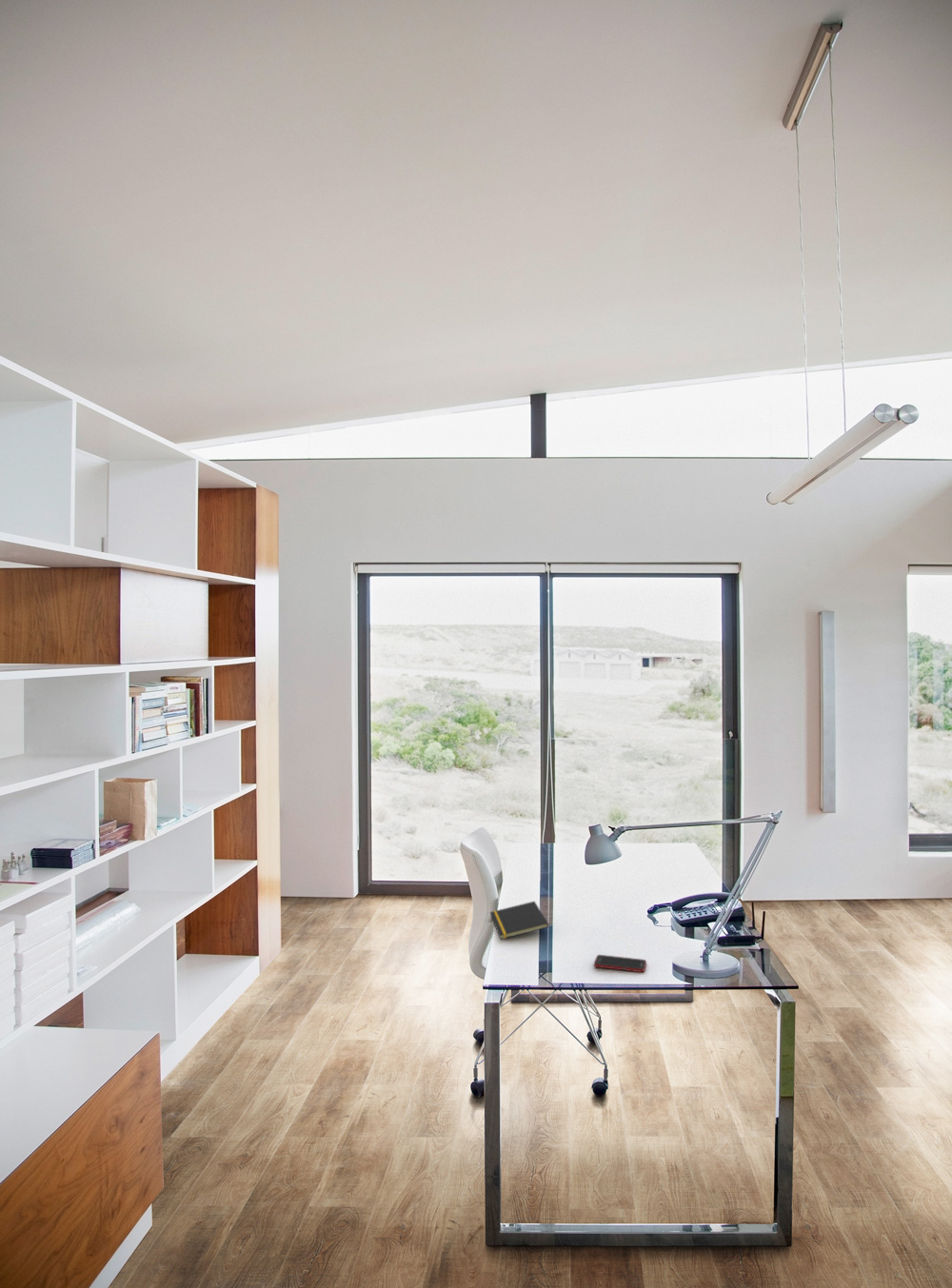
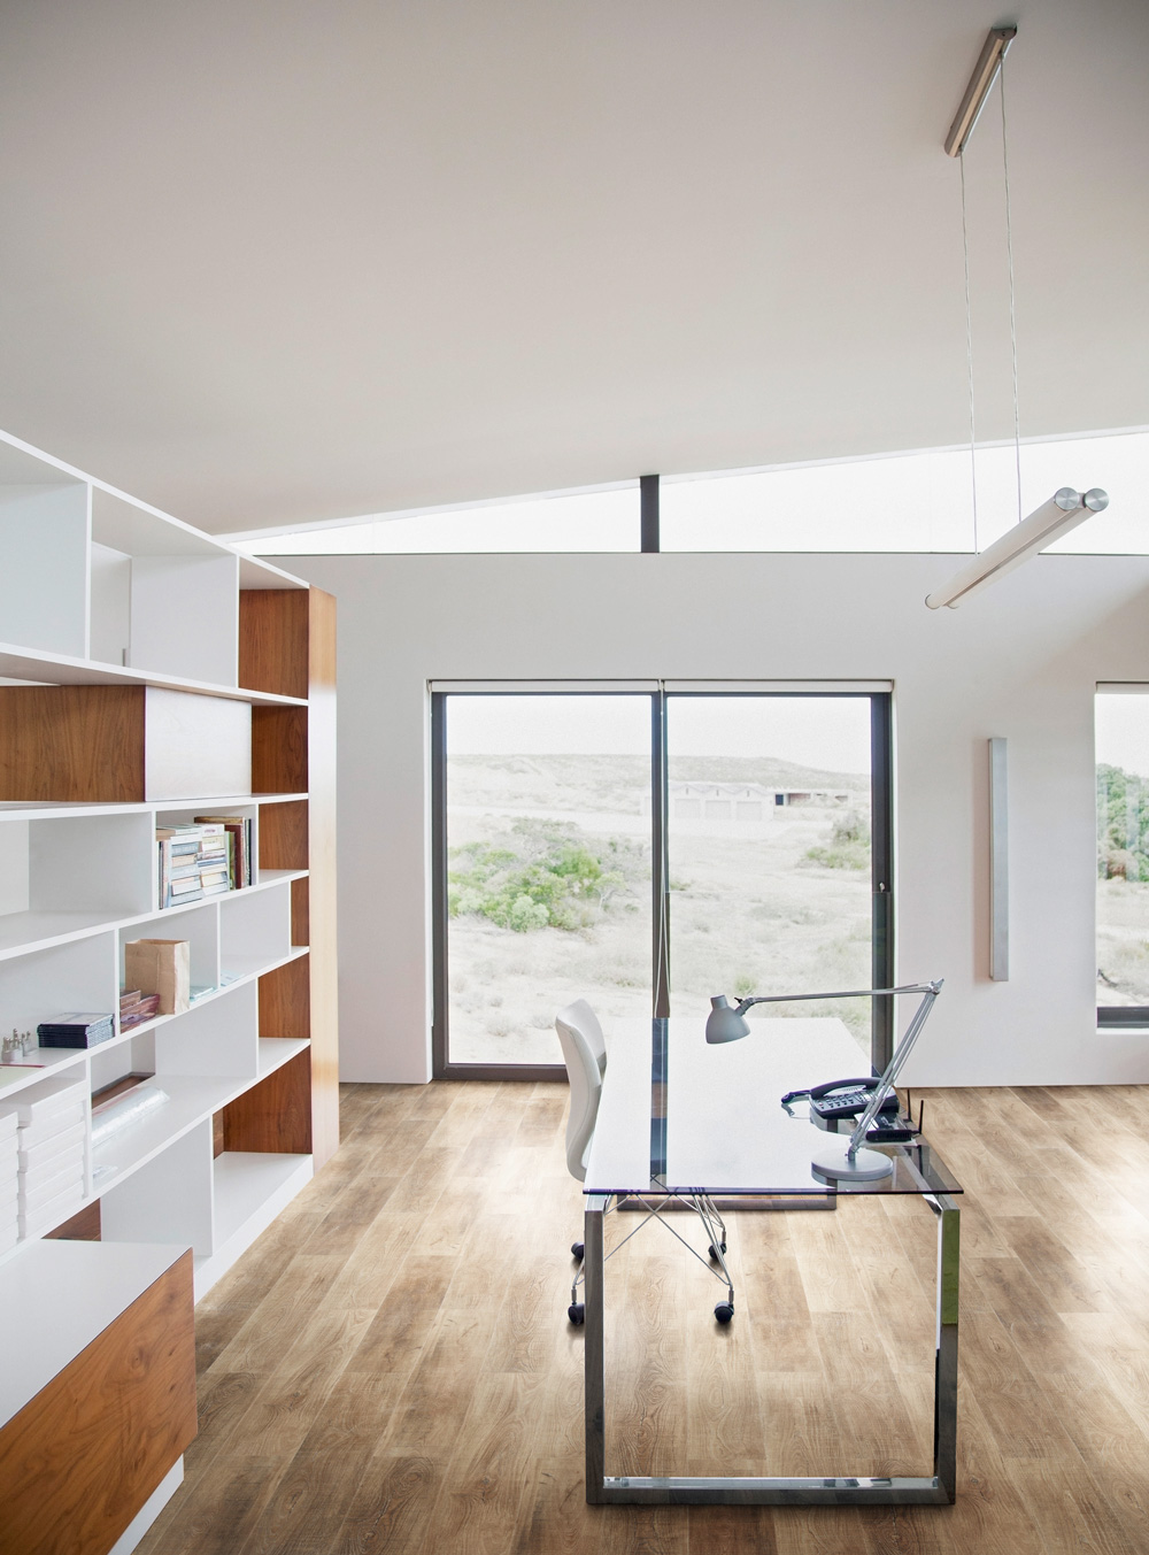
- notepad [489,901,550,941]
- cell phone [593,954,647,973]
